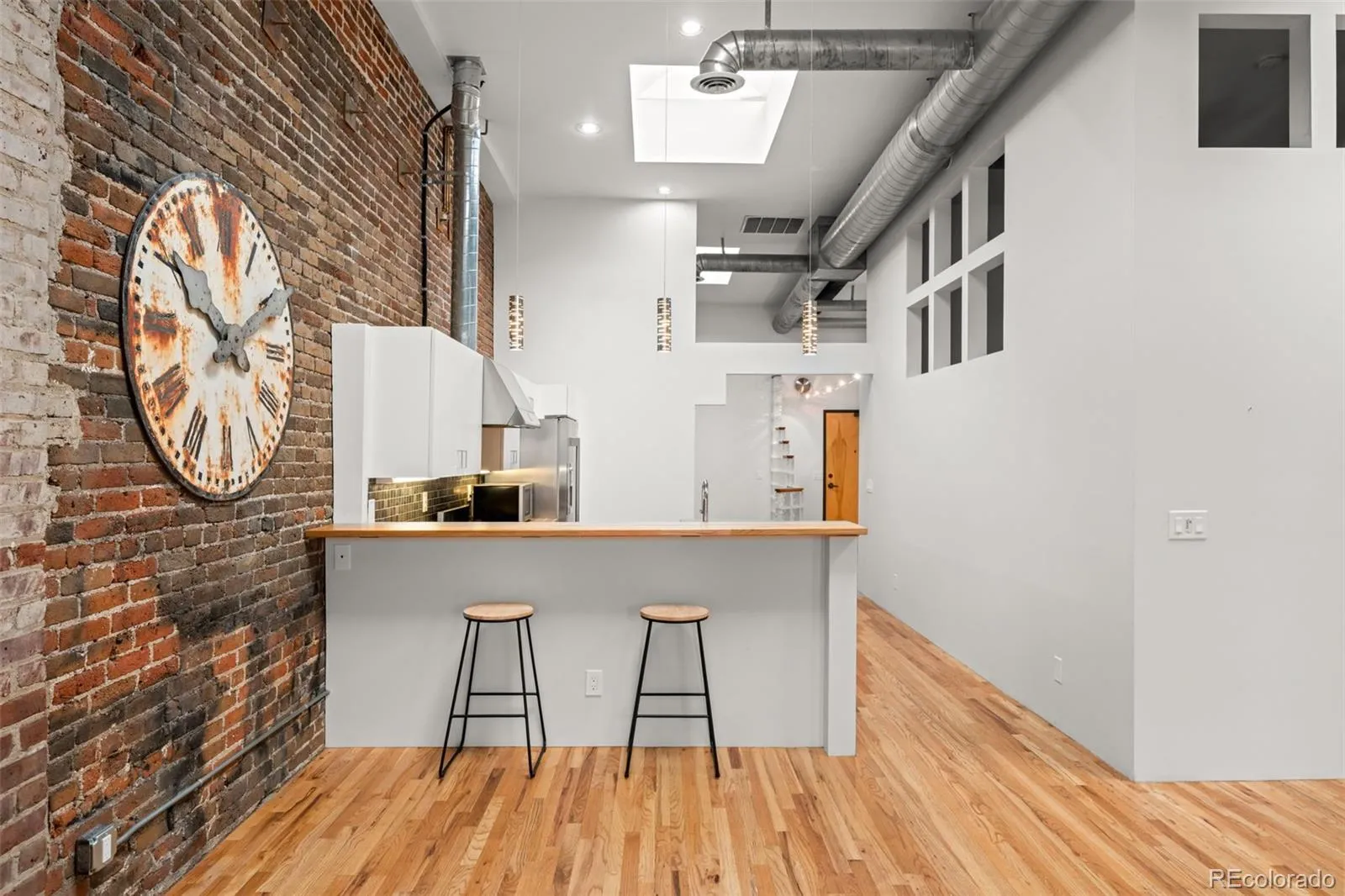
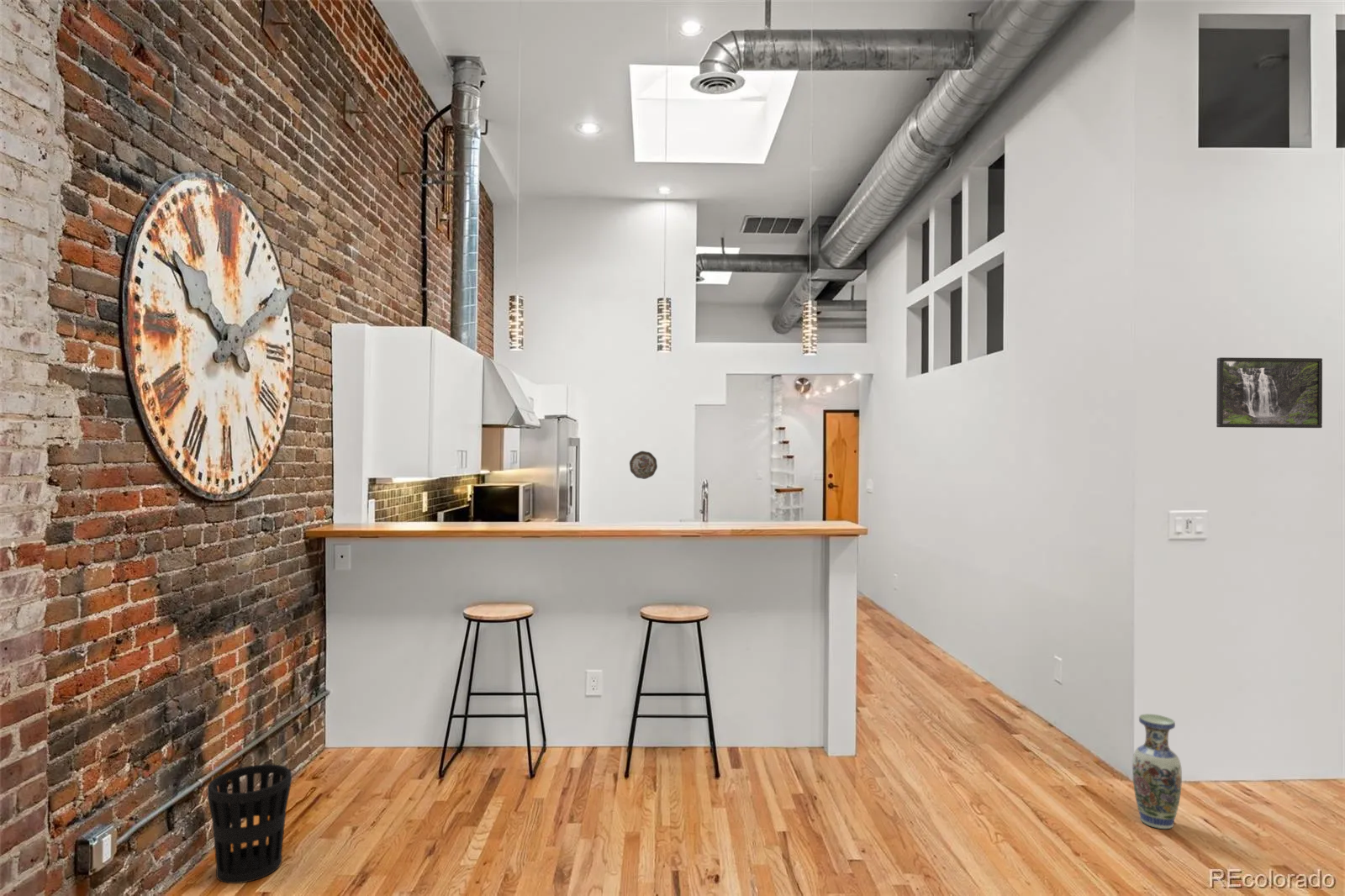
+ wastebasket [207,763,293,884]
+ decorative plate [629,451,658,480]
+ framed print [1216,356,1323,429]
+ vase [1131,713,1183,830]
